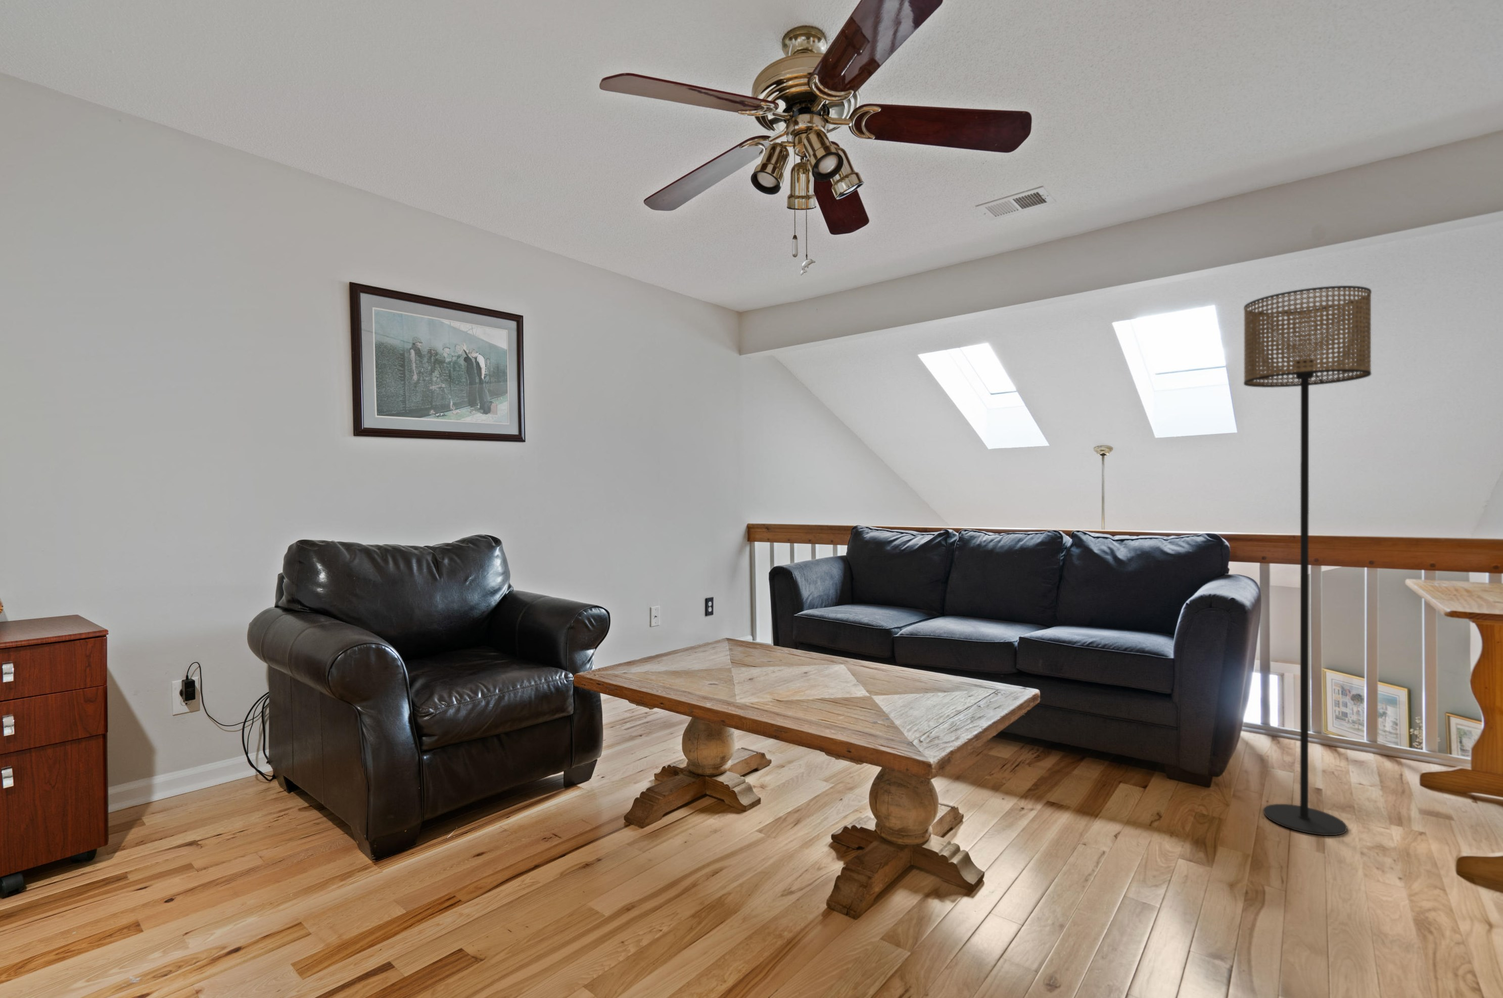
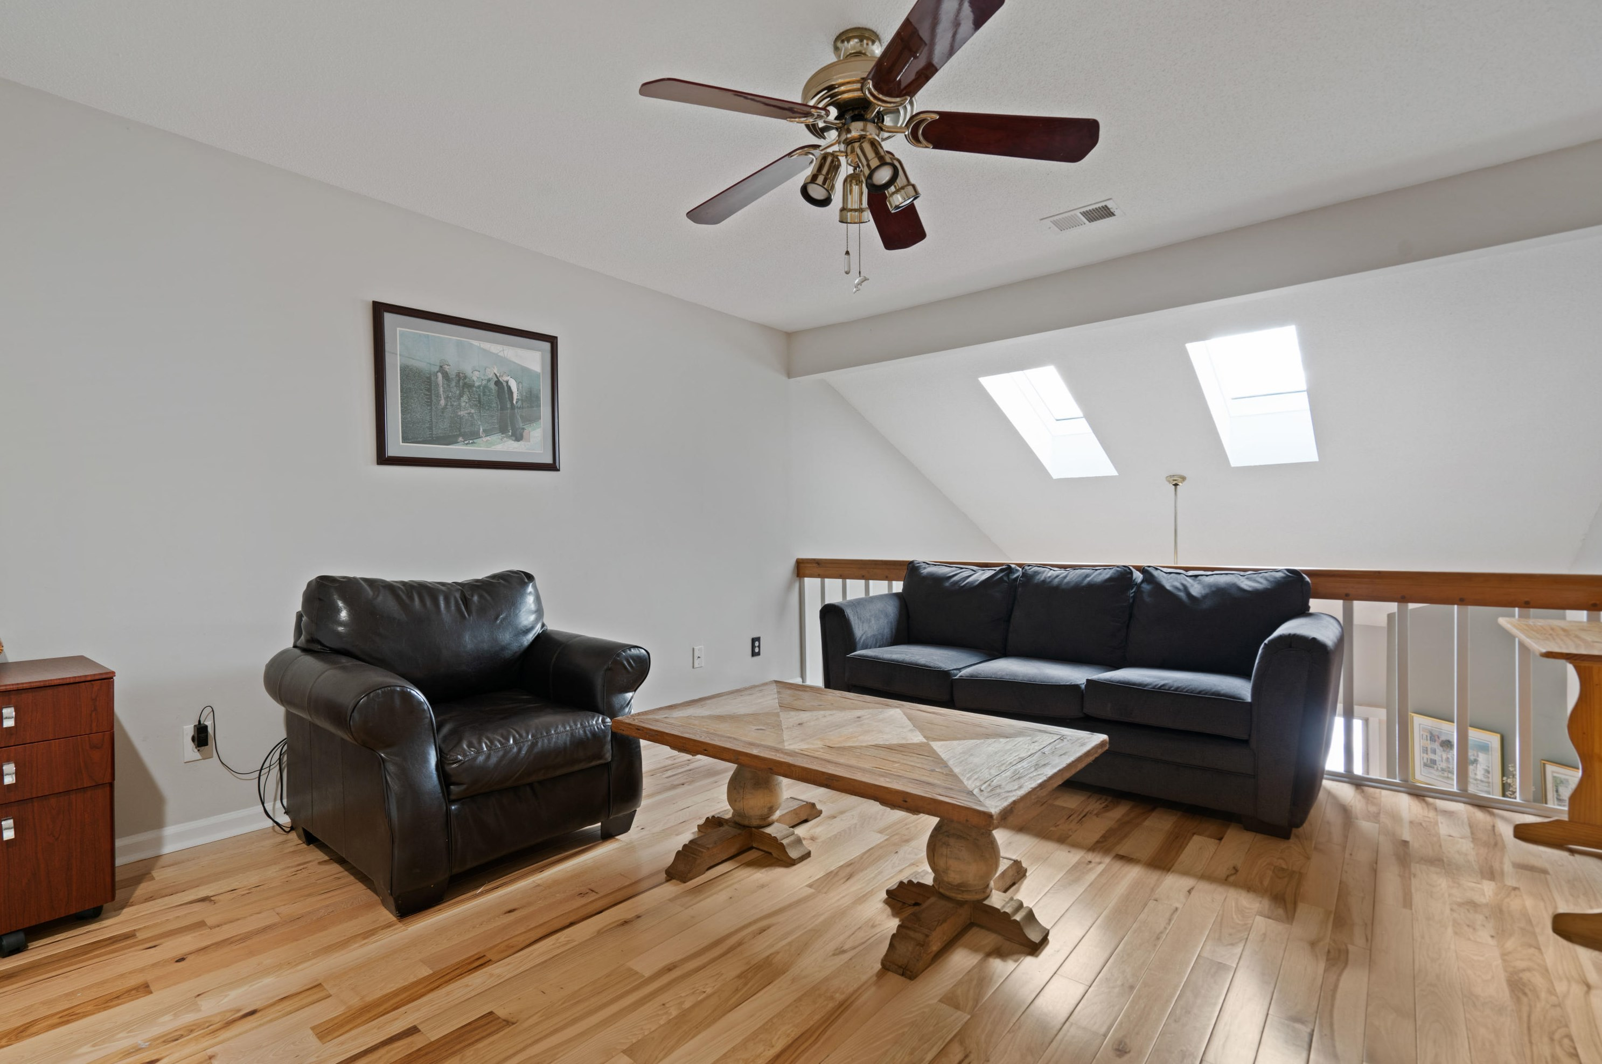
- floor lamp [1243,285,1373,835]
